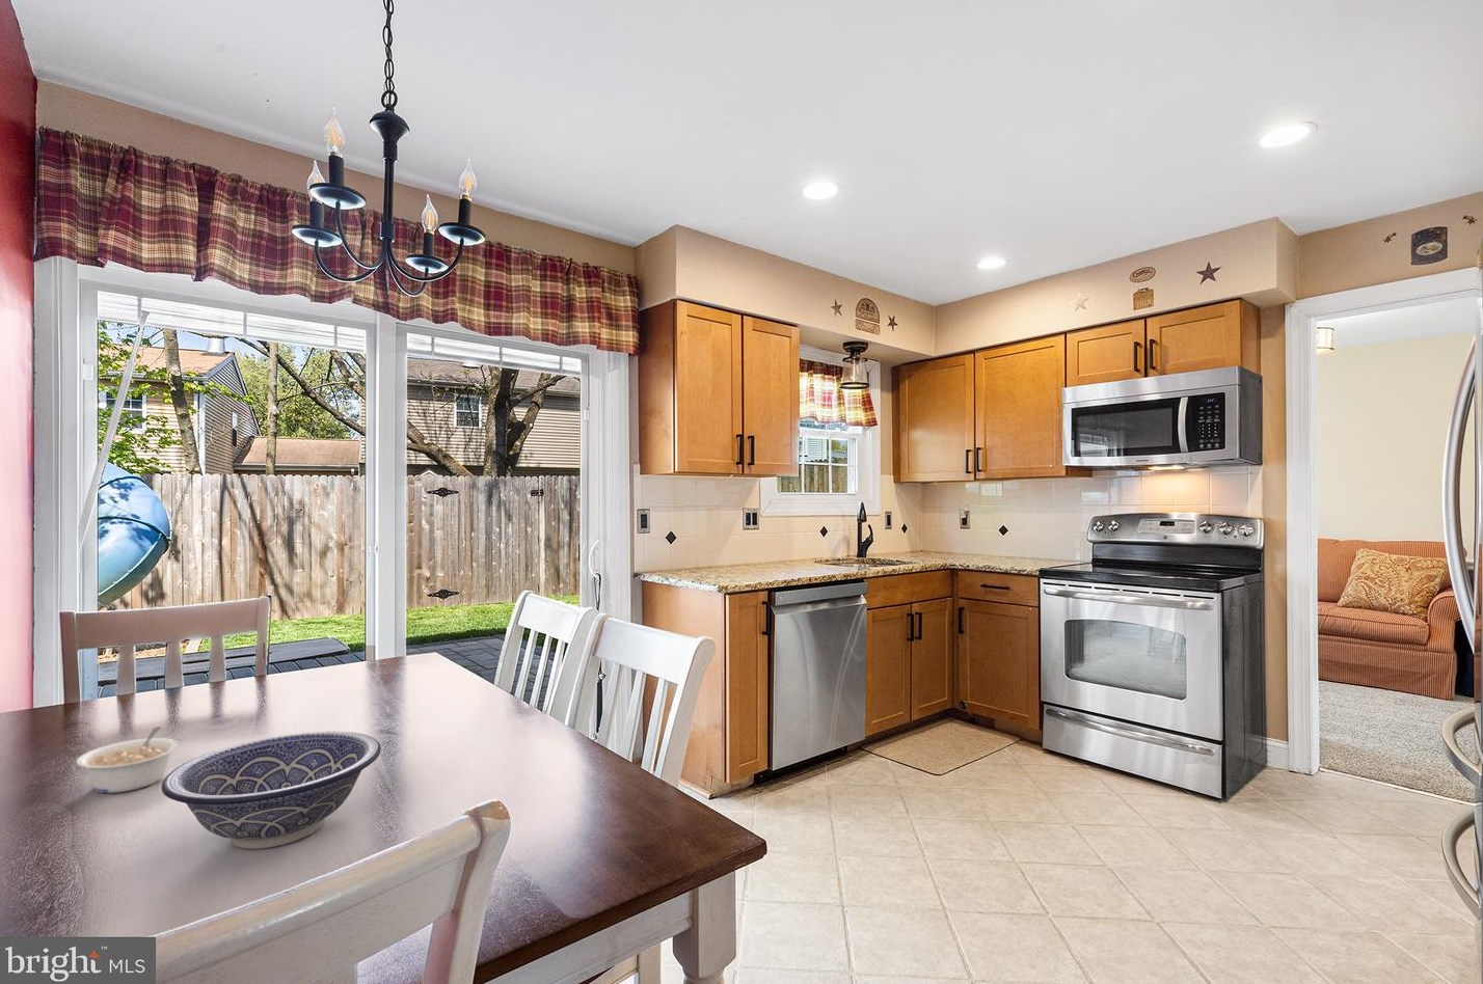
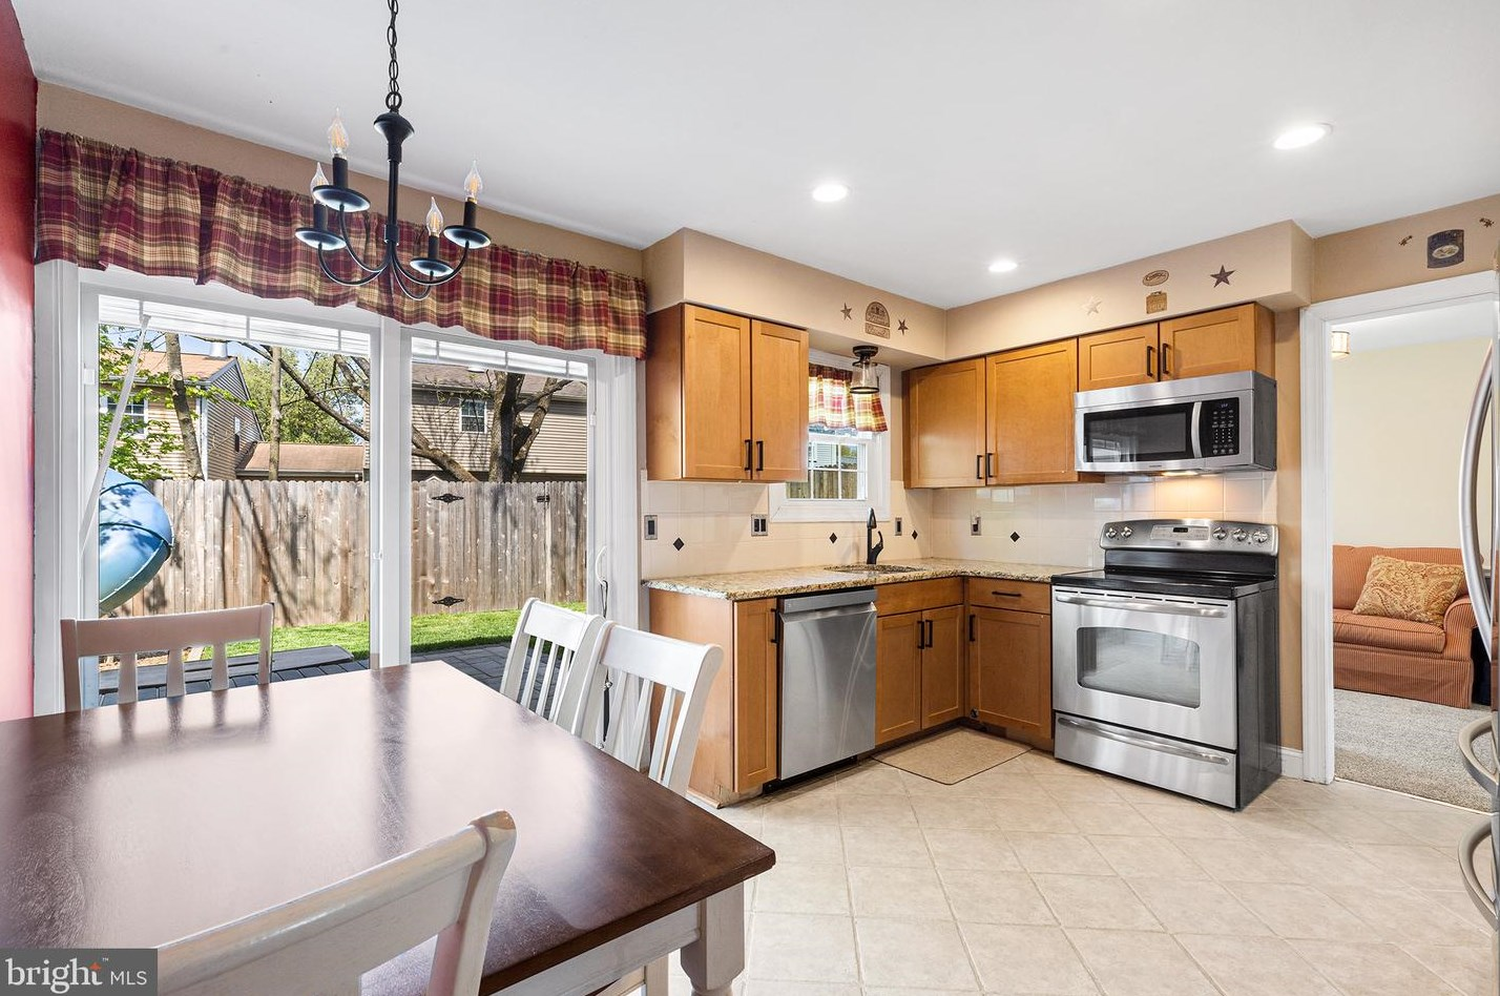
- legume [76,726,180,794]
- decorative bowl [160,729,382,850]
